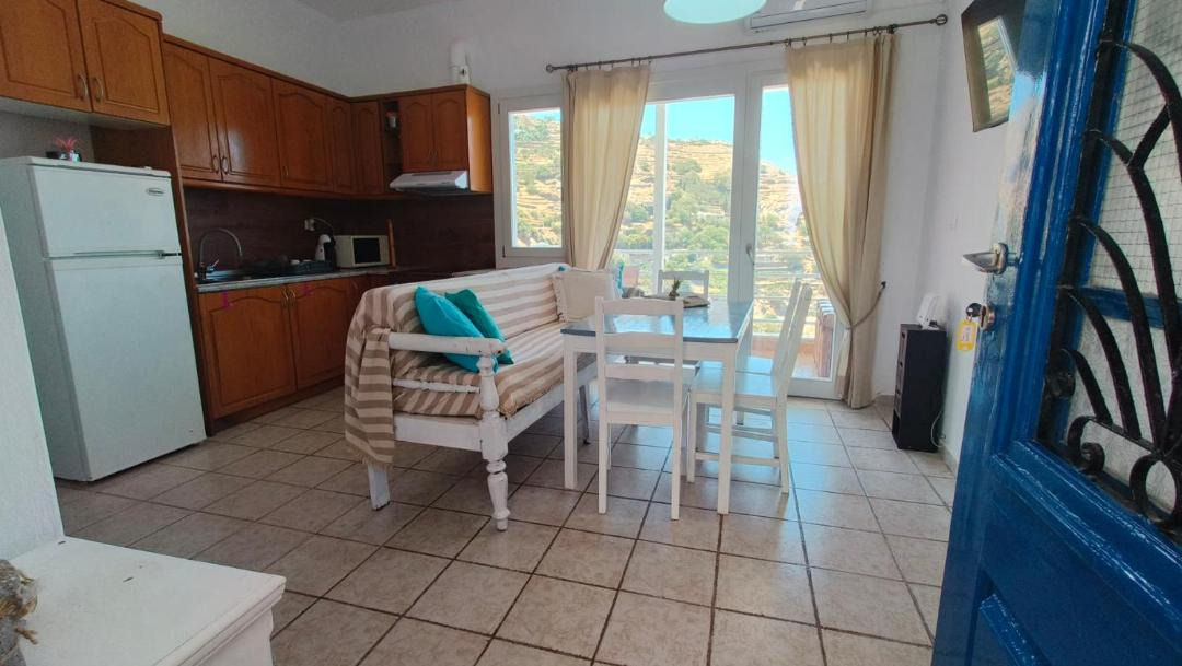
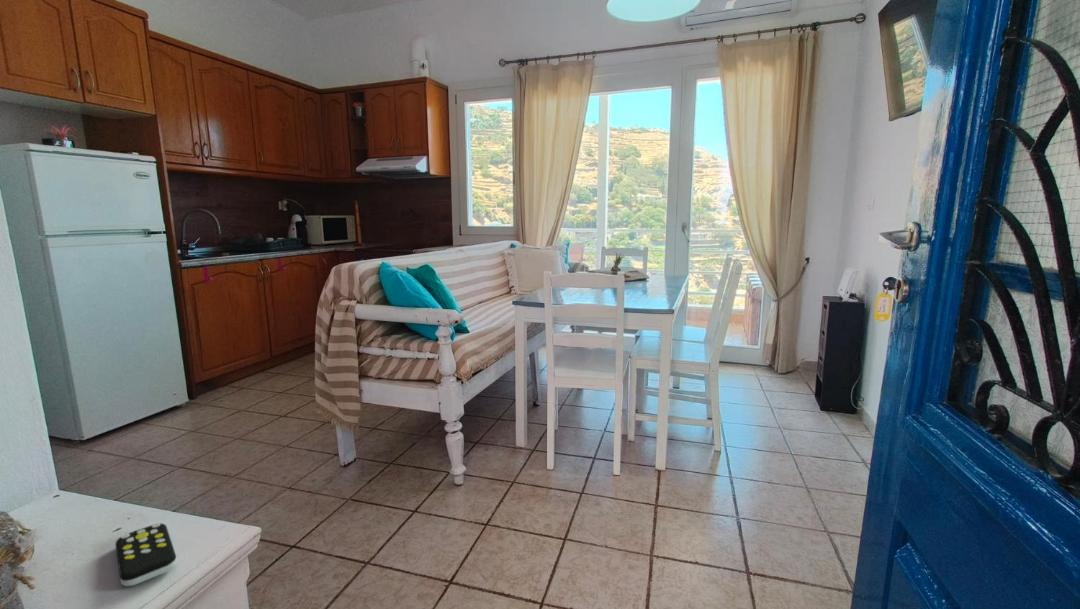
+ remote control [114,522,178,587]
